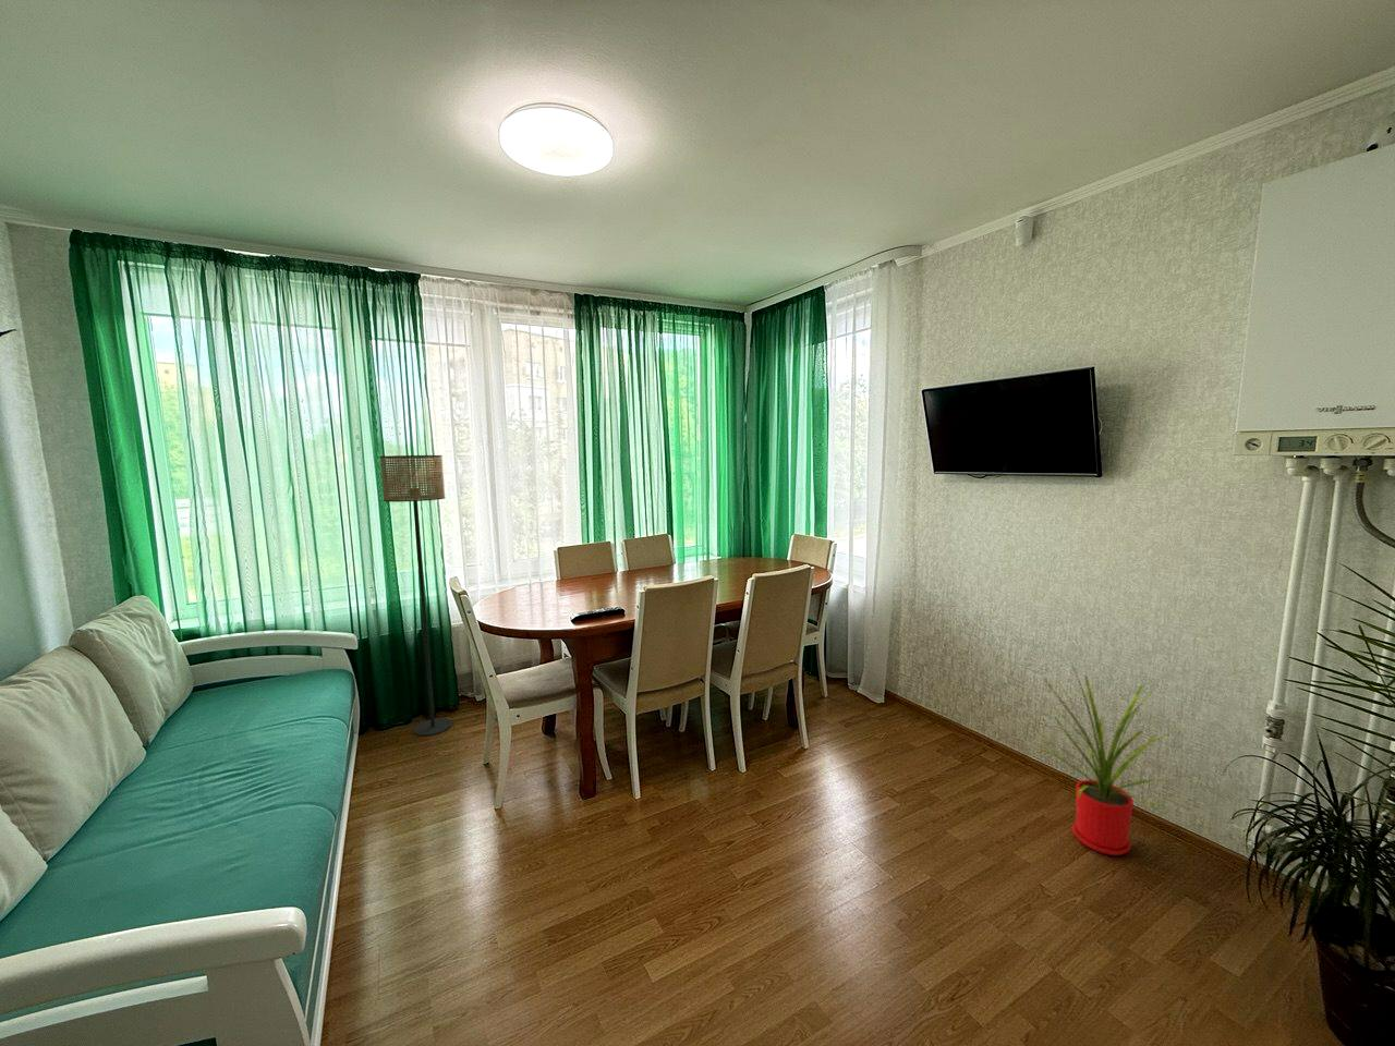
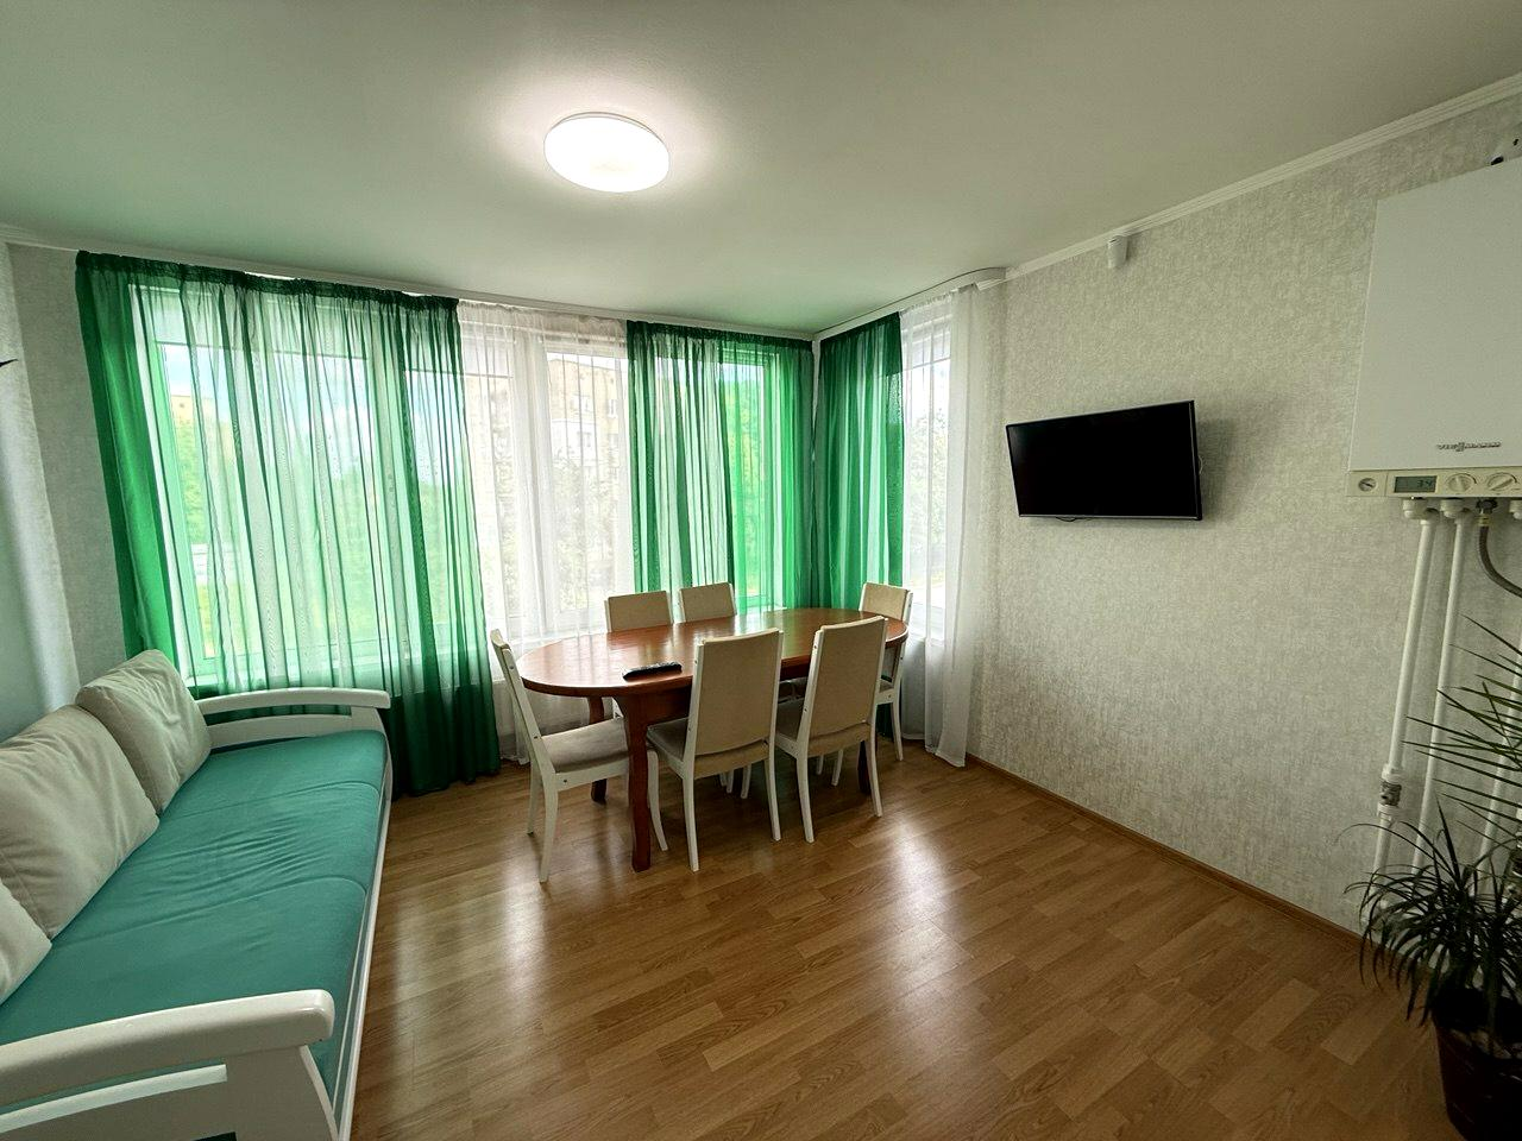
- house plant [1033,664,1201,856]
- floor lamp [378,455,454,736]
